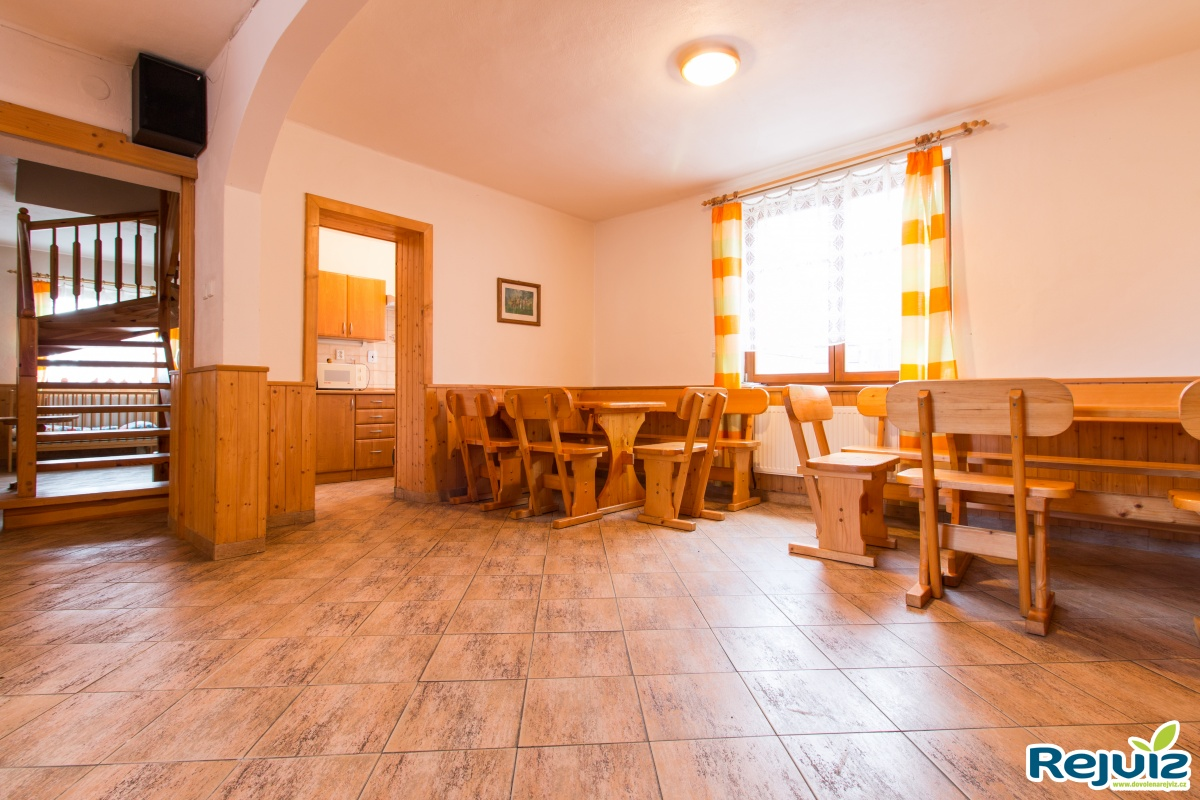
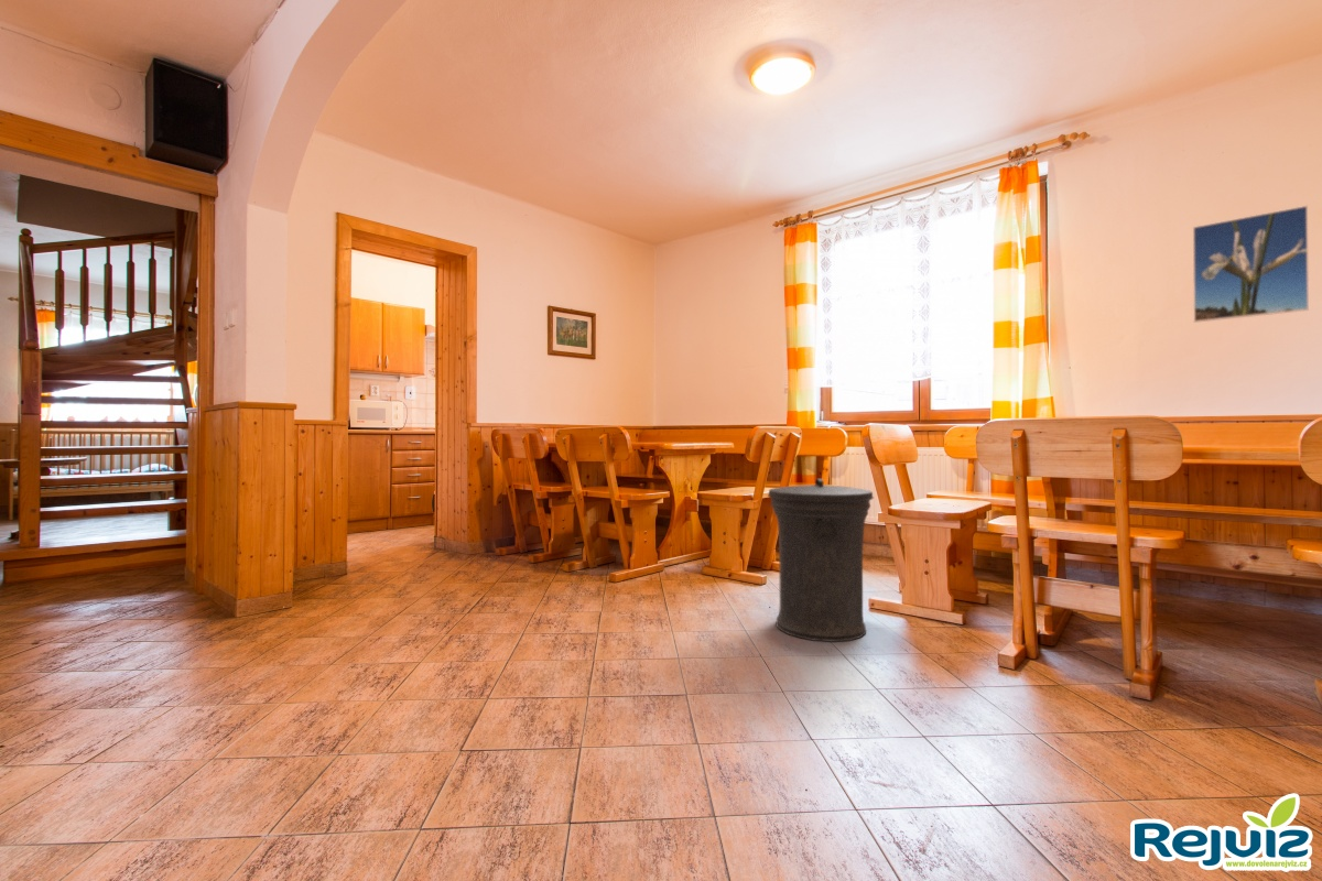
+ trash can [767,478,875,643]
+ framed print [1192,205,1310,324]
